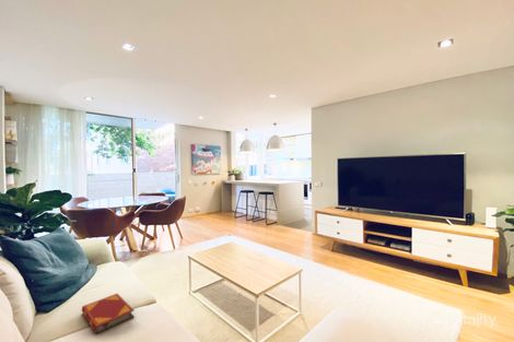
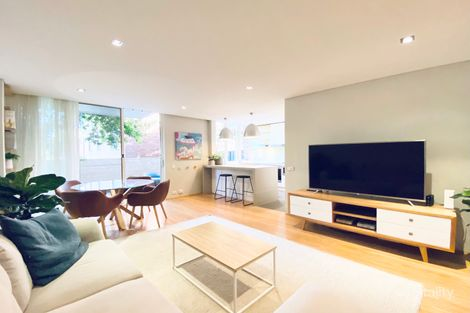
- hardback book [81,293,136,335]
